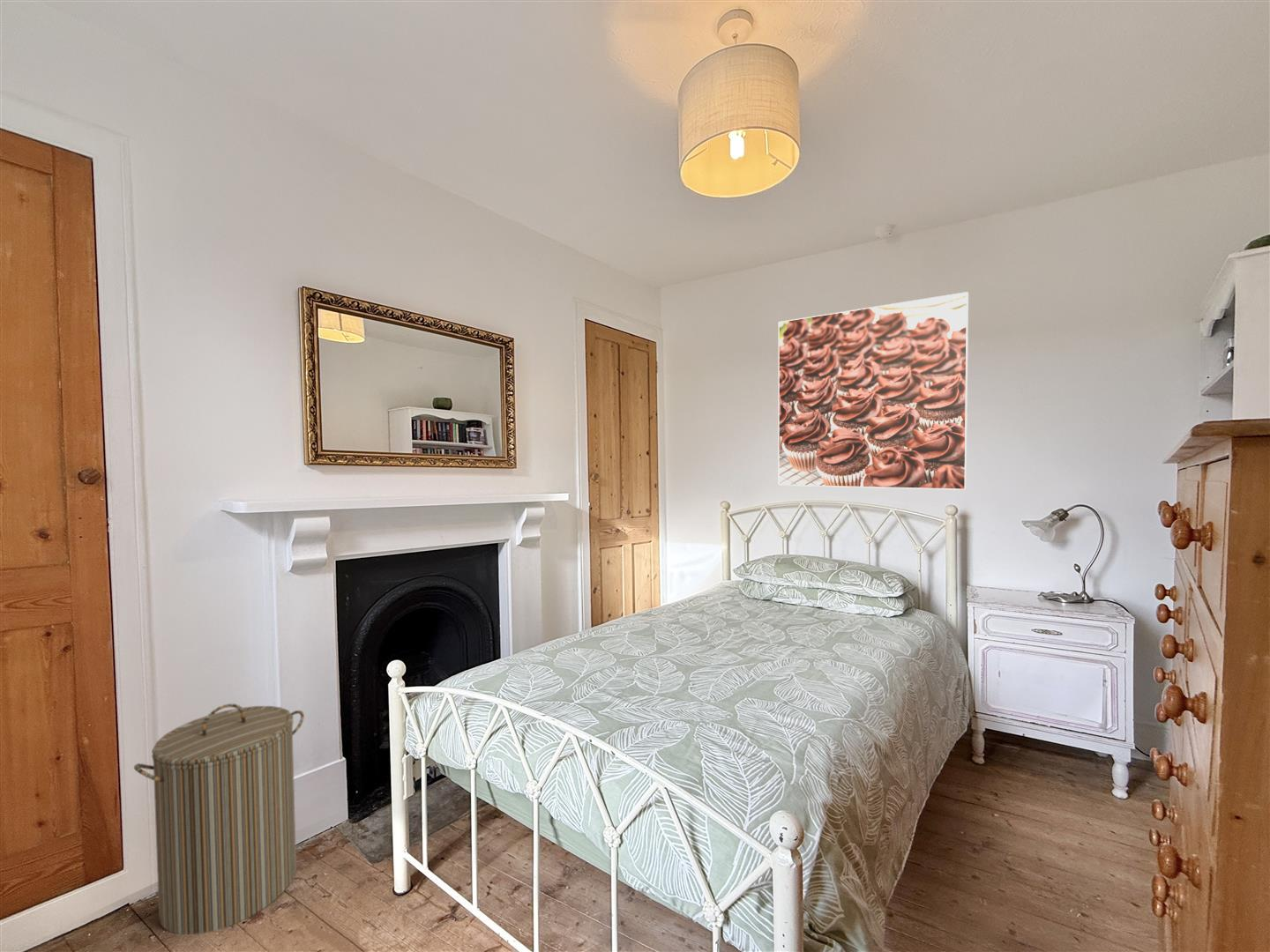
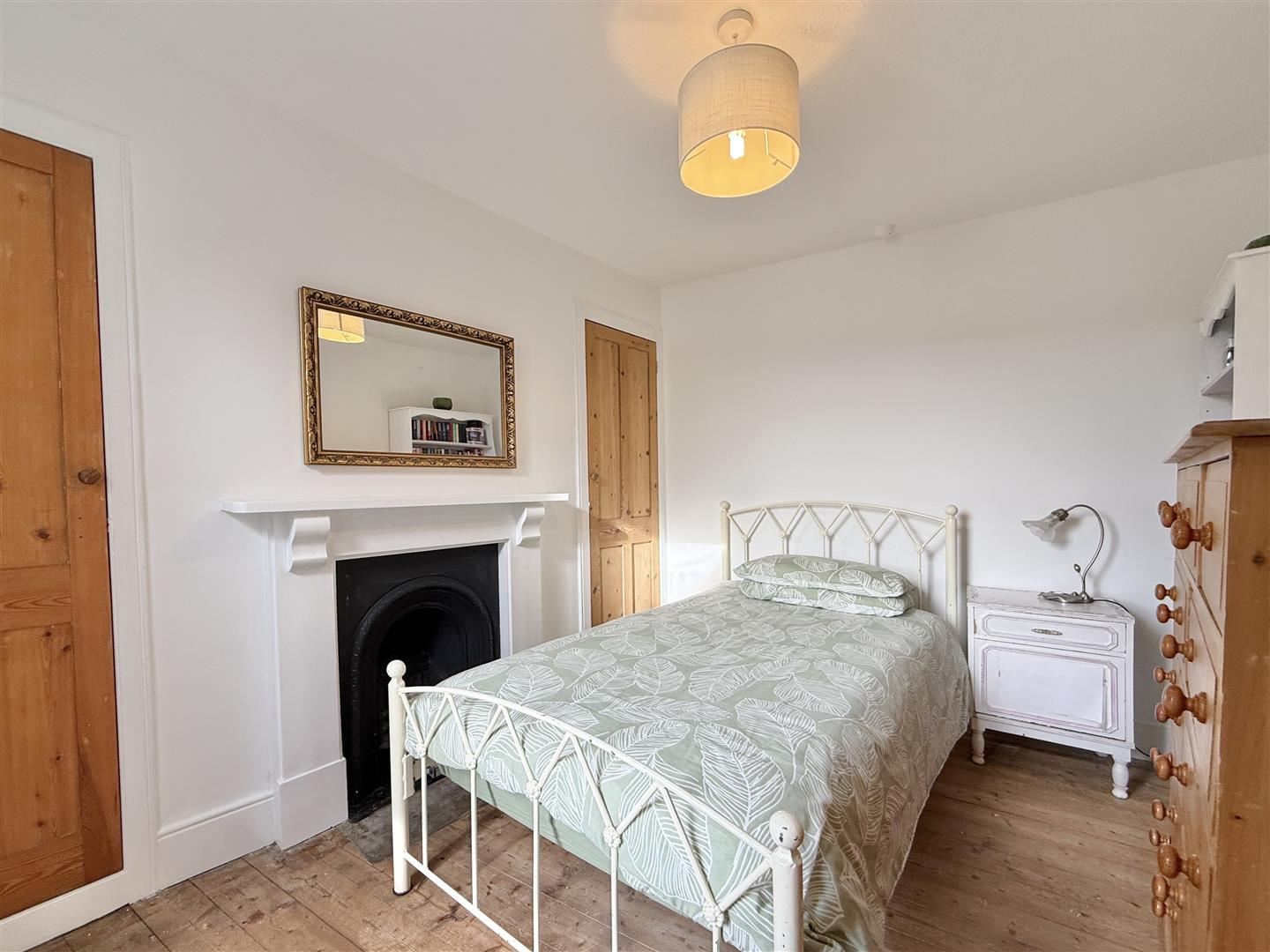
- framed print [778,291,969,491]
- laundry hamper [133,703,305,935]
